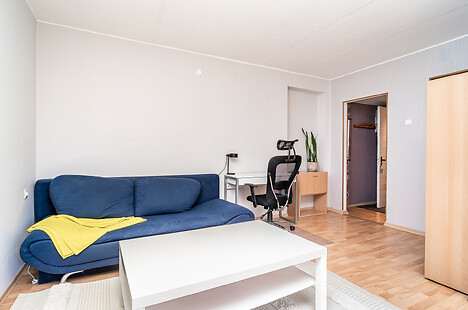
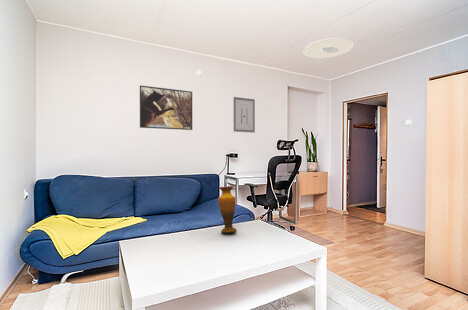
+ wall art [233,96,256,133]
+ vase [217,185,238,234]
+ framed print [139,84,193,131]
+ ceiling light [302,37,355,59]
